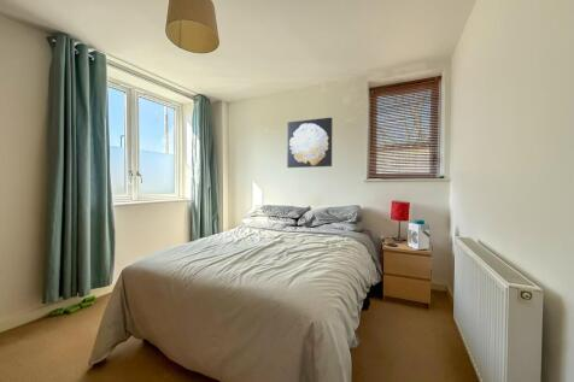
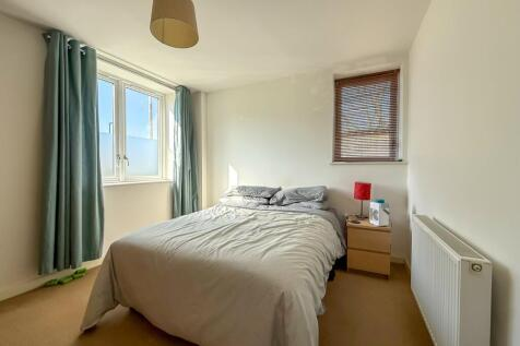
- wall art [286,117,334,169]
